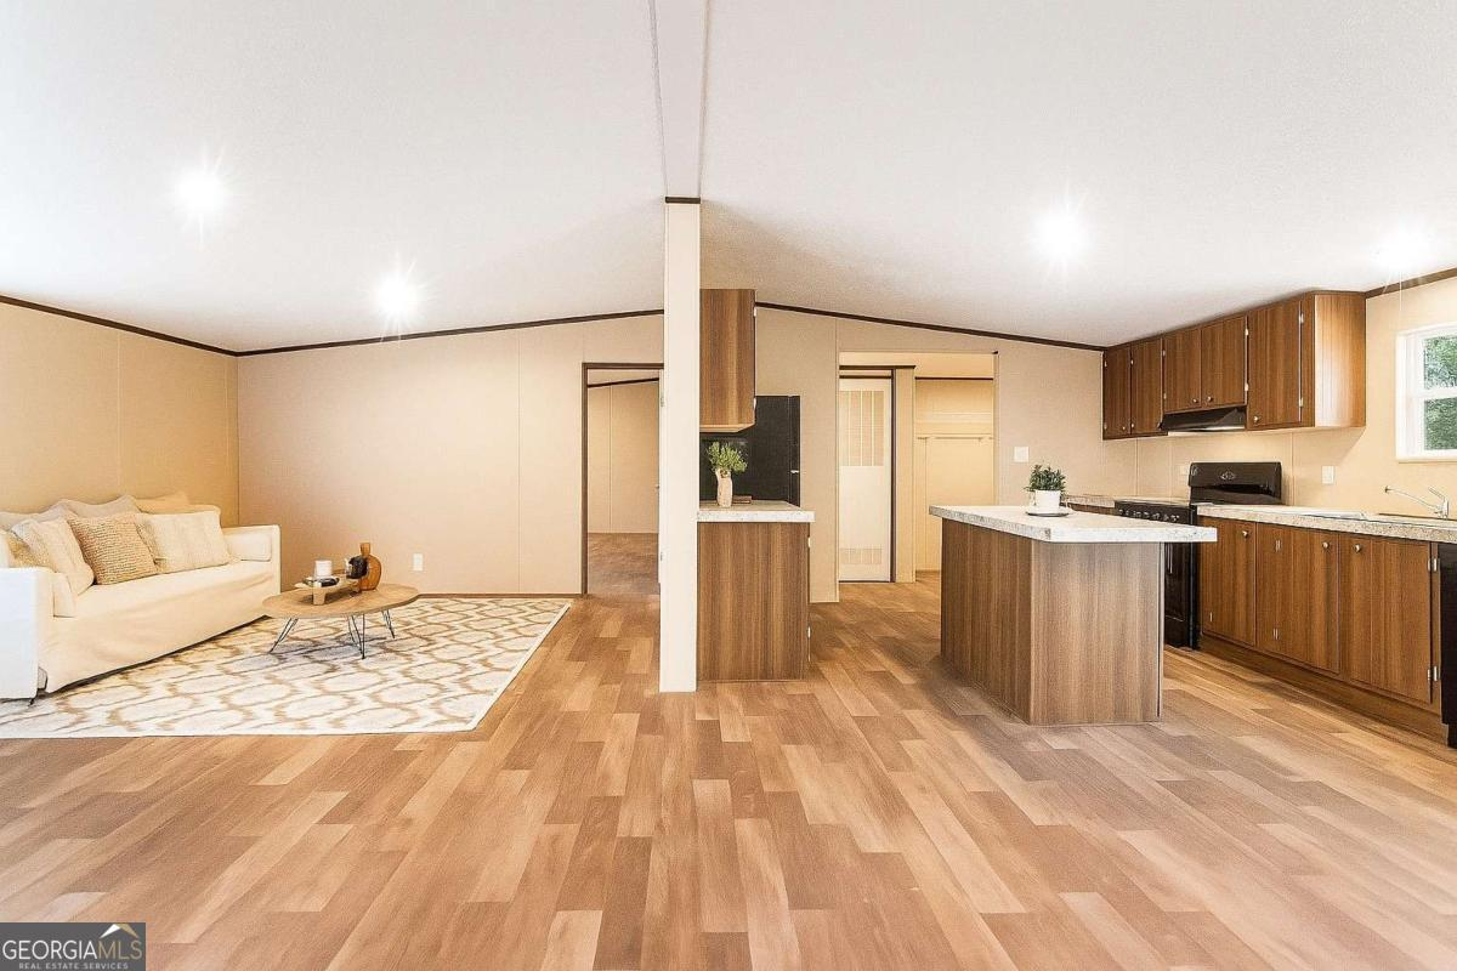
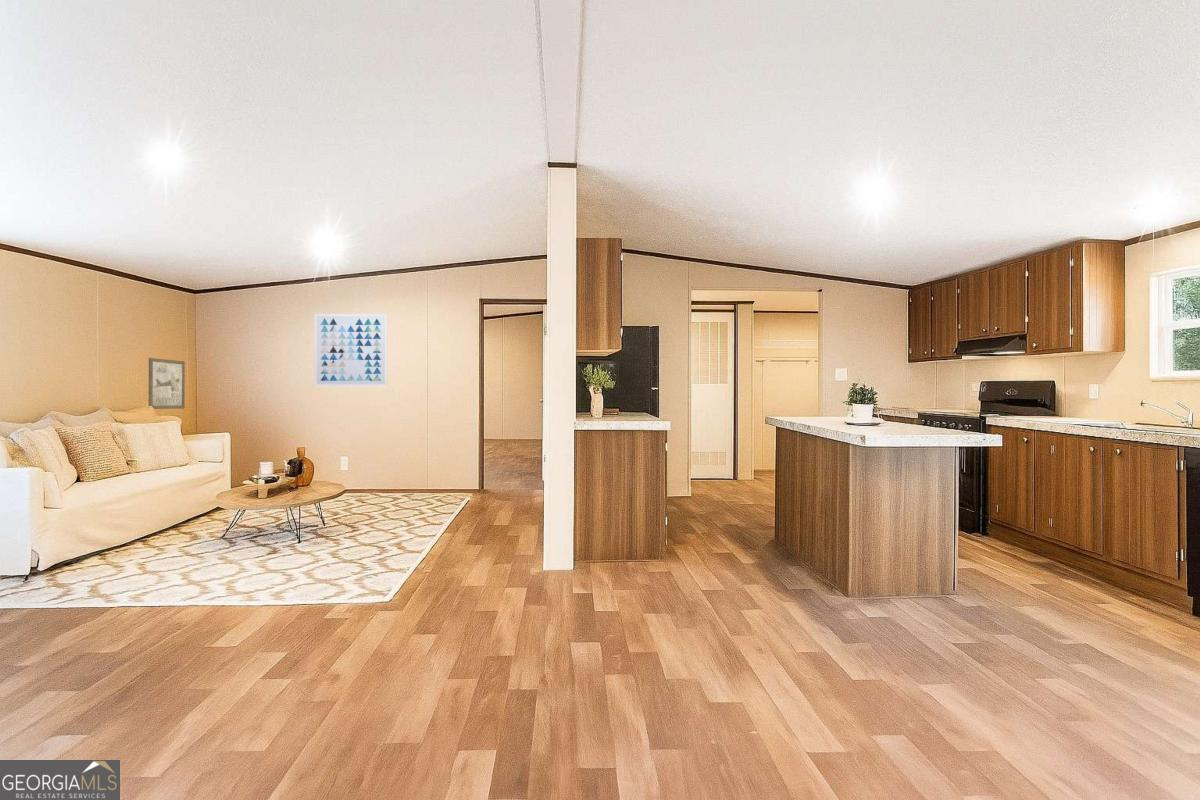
+ wall art [148,357,186,410]
+ wall art [313,313,389,387]
